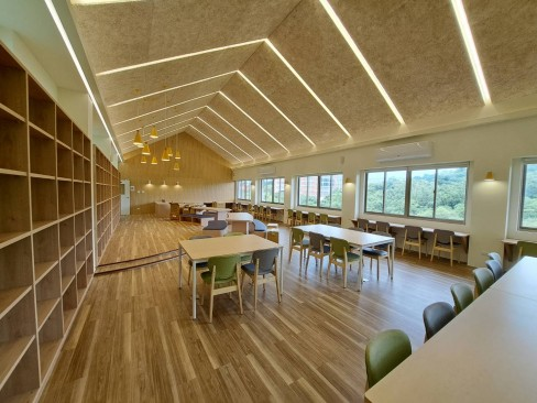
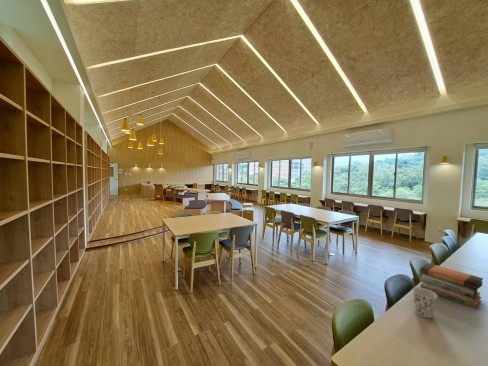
+ cup [412,286,439,319]
+ book stack [419,262,484,309]
